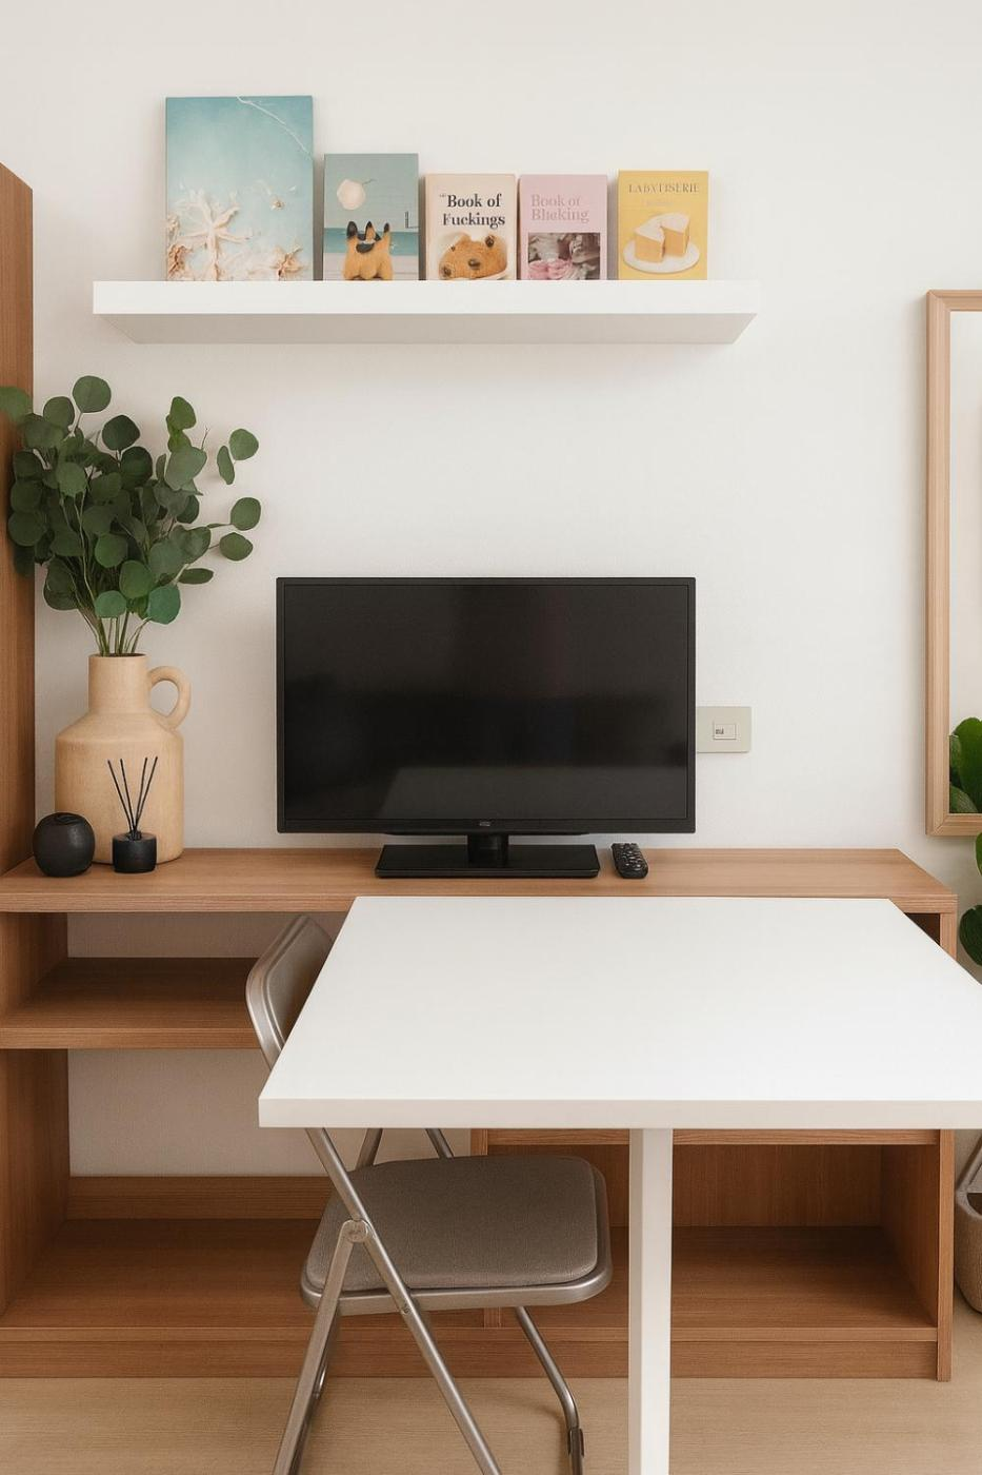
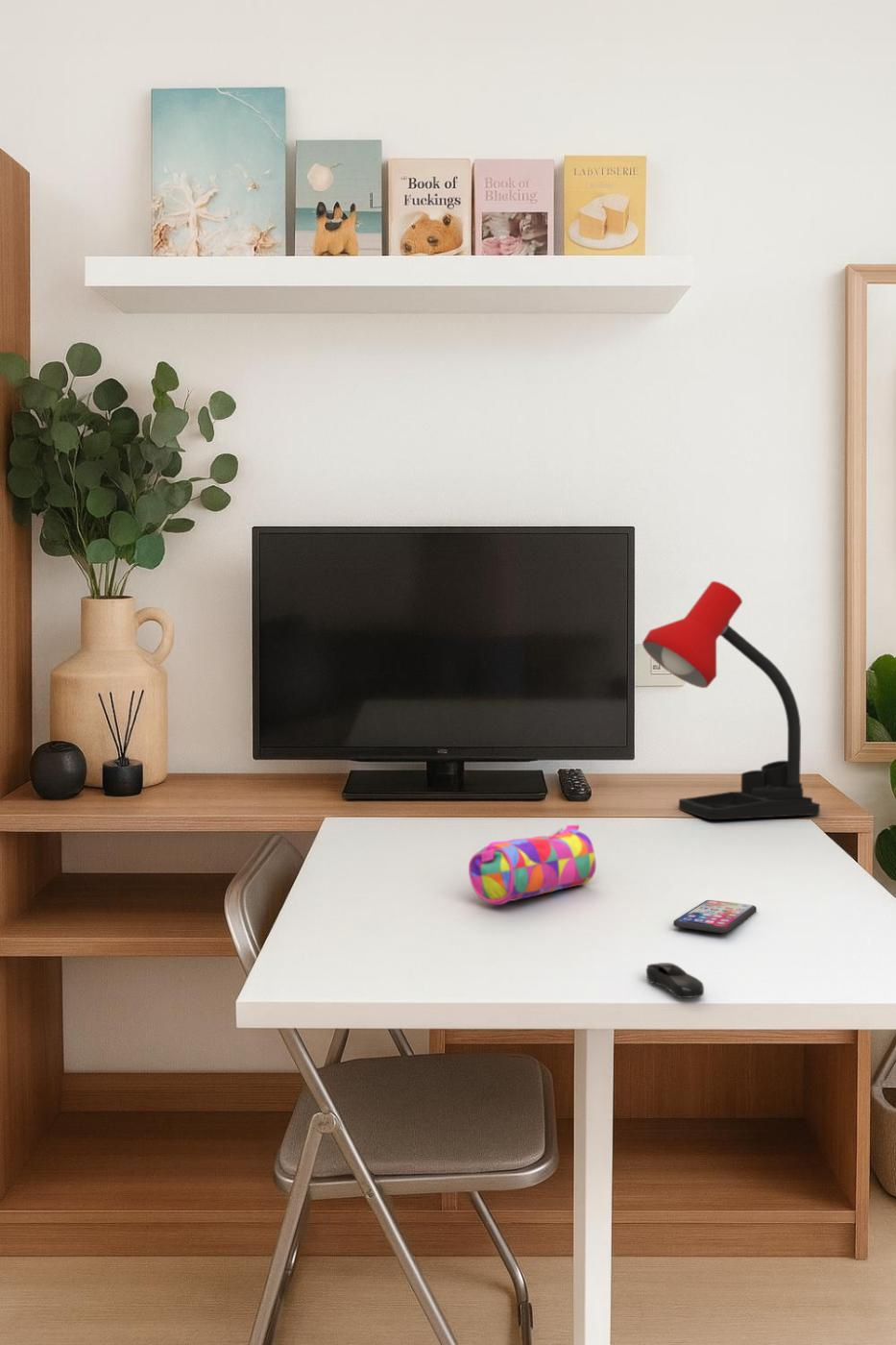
+ computer mouse [645,962,705,999]
+ smartphone [672,899,758,934]
+ pencil case [468,824,596,906]
+ desk lamp [642,580,820,820]
